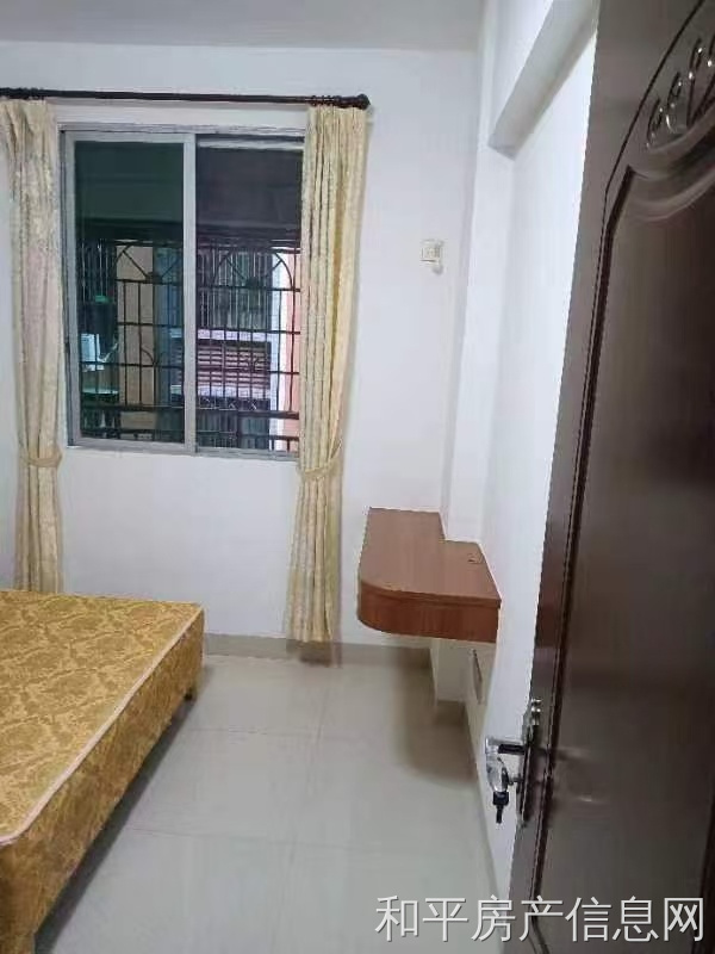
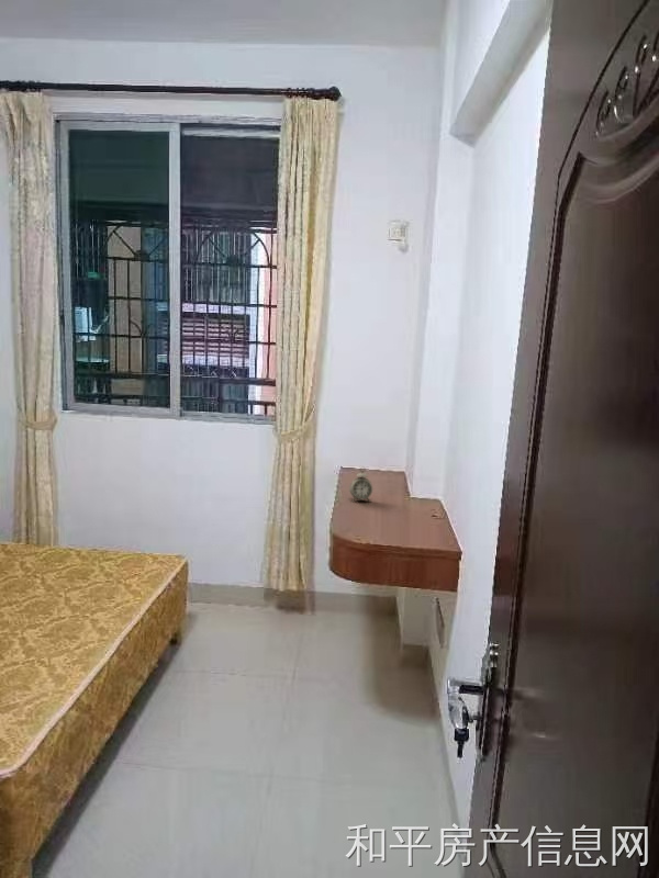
+ alarm clock [348,465,373,503]
